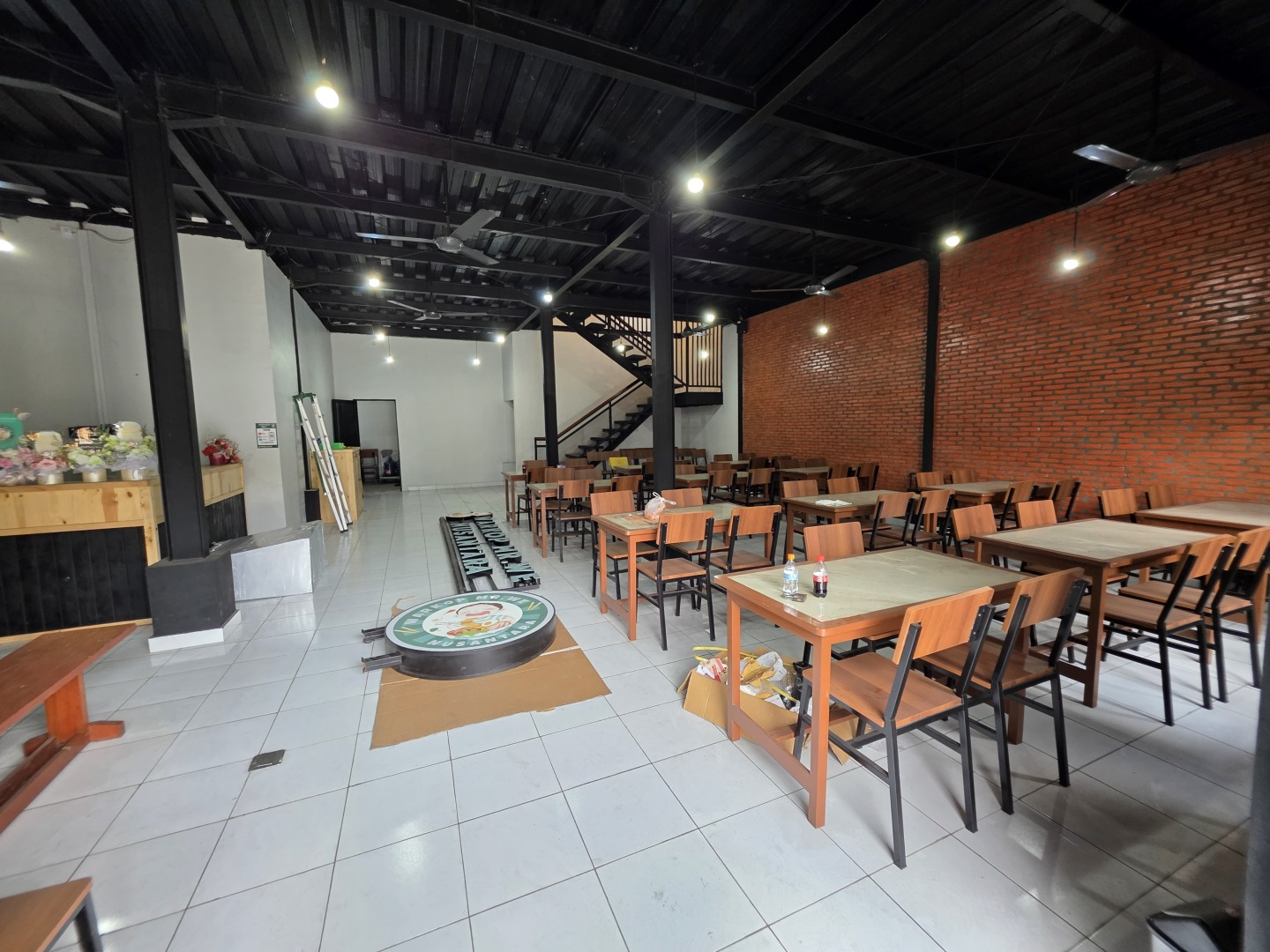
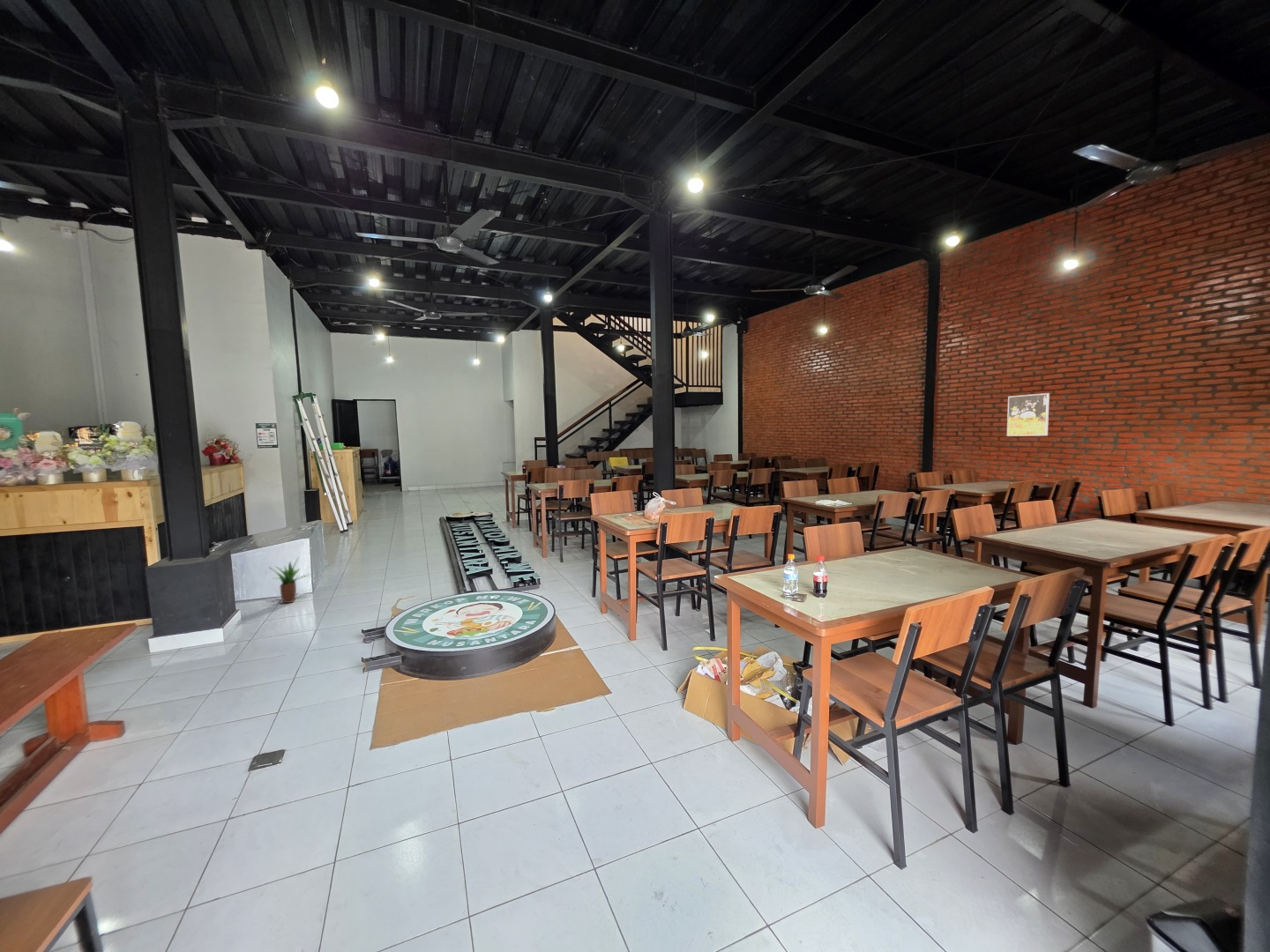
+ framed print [1006,392,1050,437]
+ potted plant [268,555,312,605]
